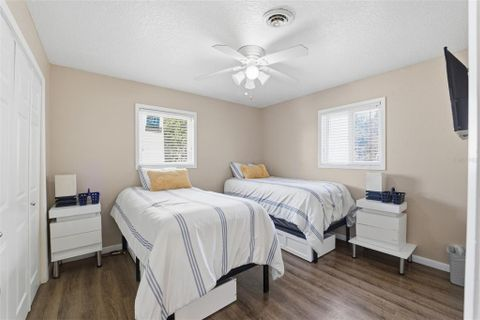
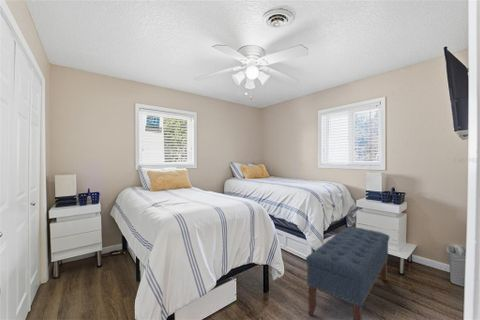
+ bench [305,226,390,320]
